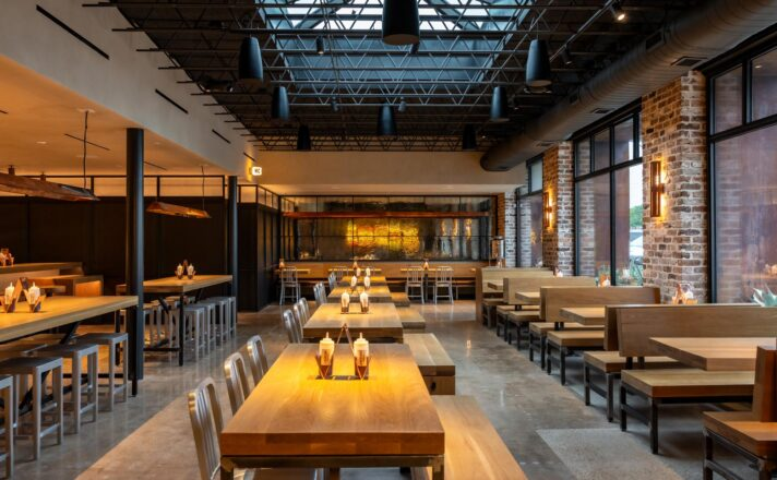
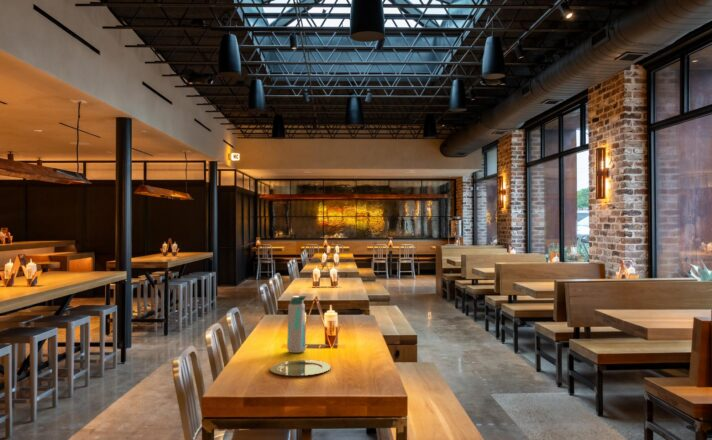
+ water bottle [286,295,307,354]
+ plate [269,359,332,377]
